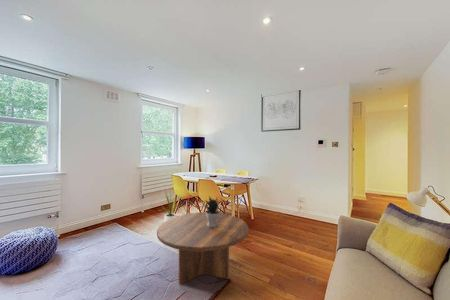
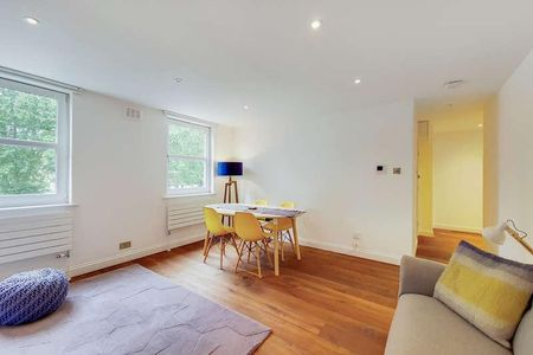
- wall art [260,89,302,133]
- house plant [158,187,182,222]
- potted plant [200,195,222,227]
- coffee table [156,211,250,285]
